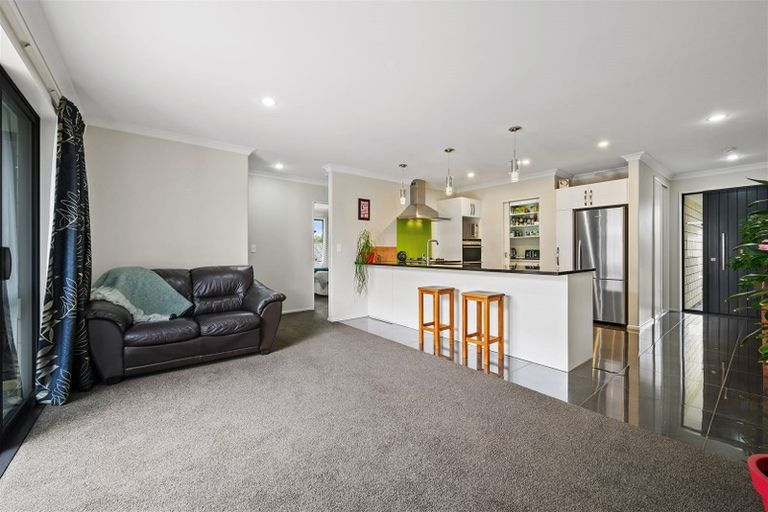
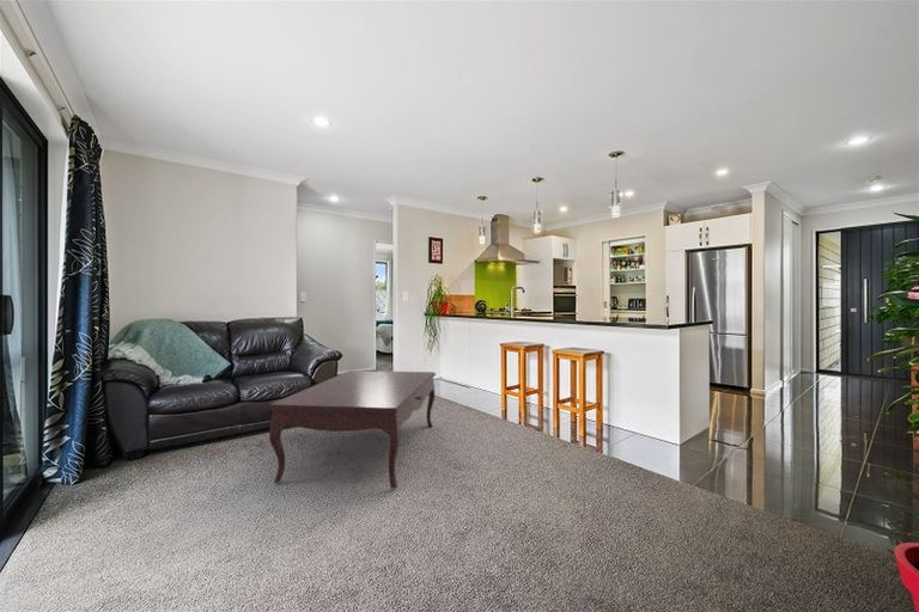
+ coffee table [266,369,437,490]
